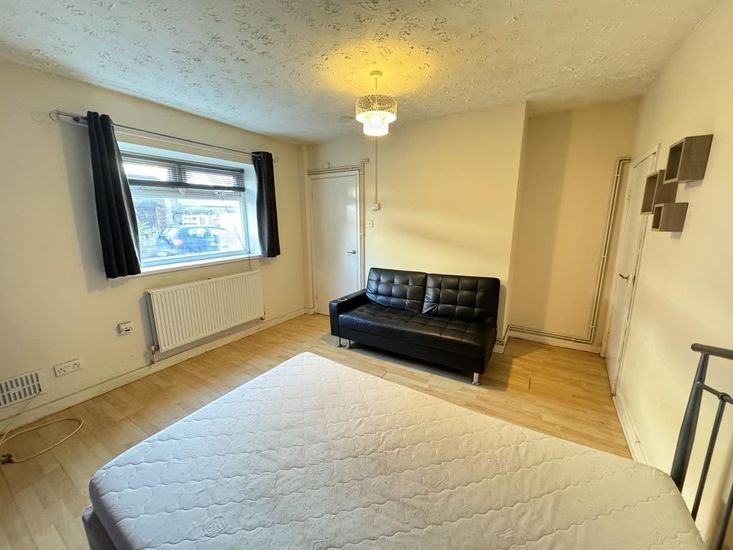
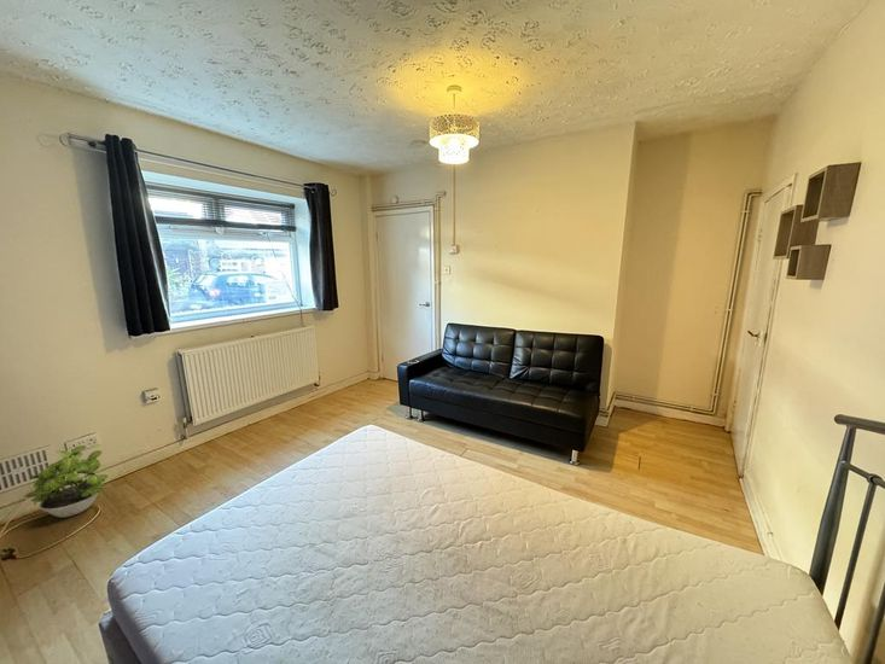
+ potted plant [23,444,110,519]
